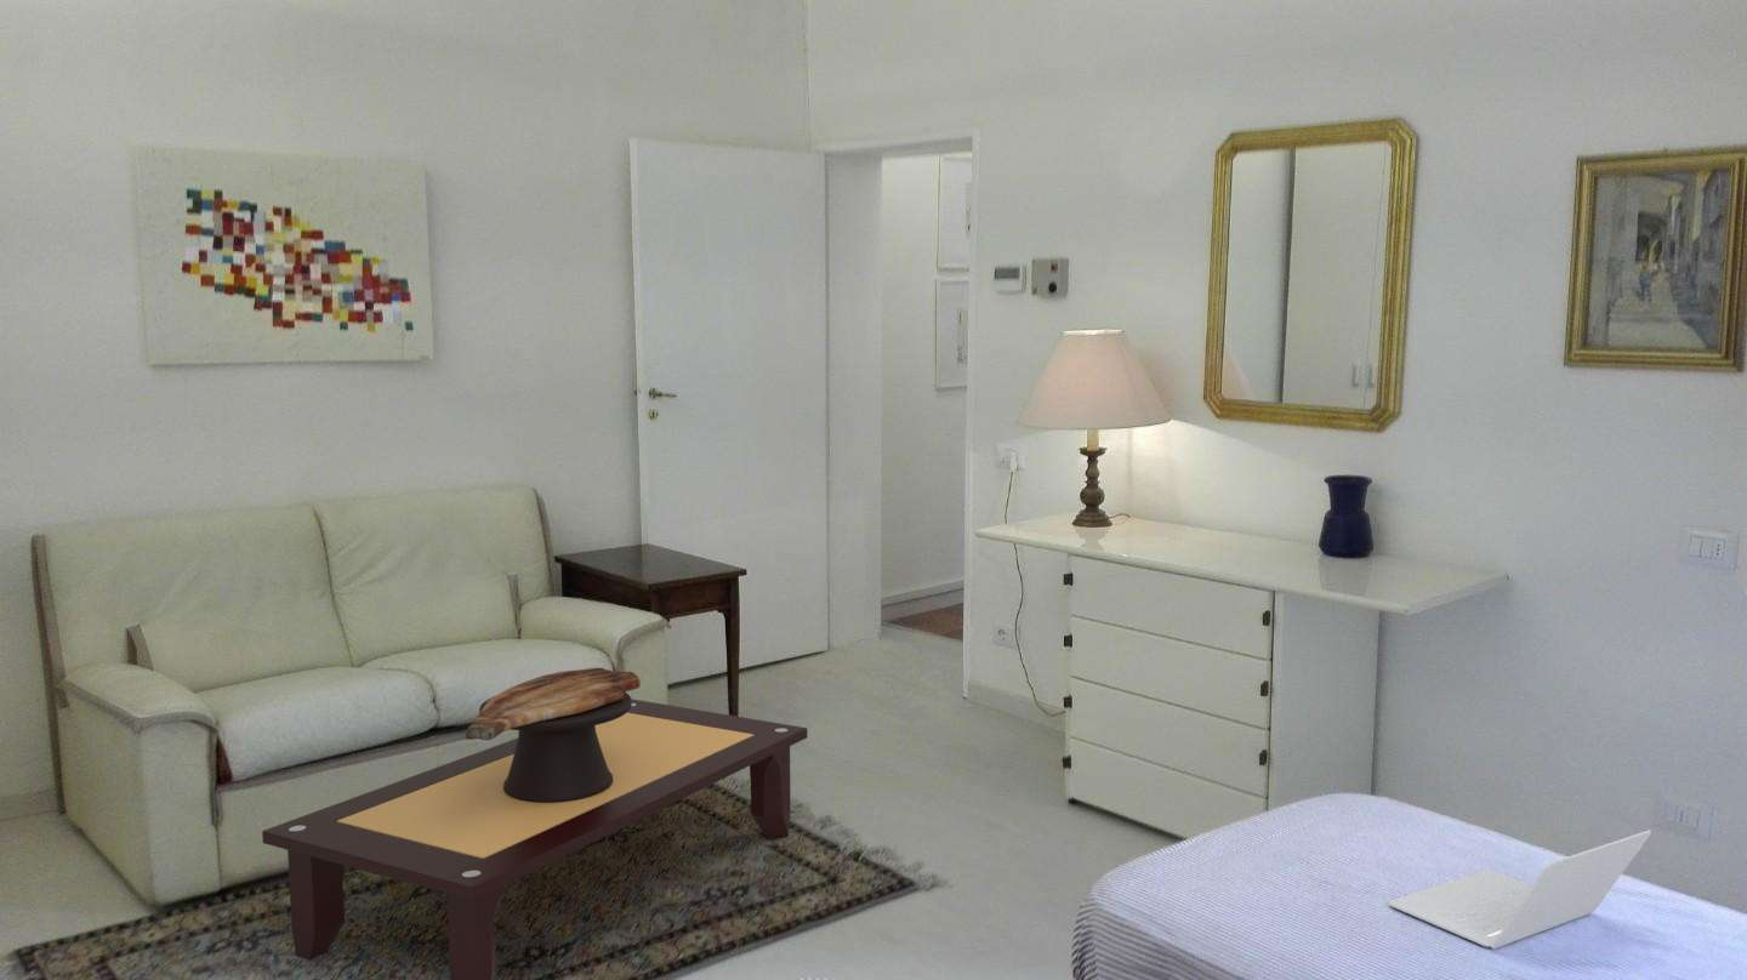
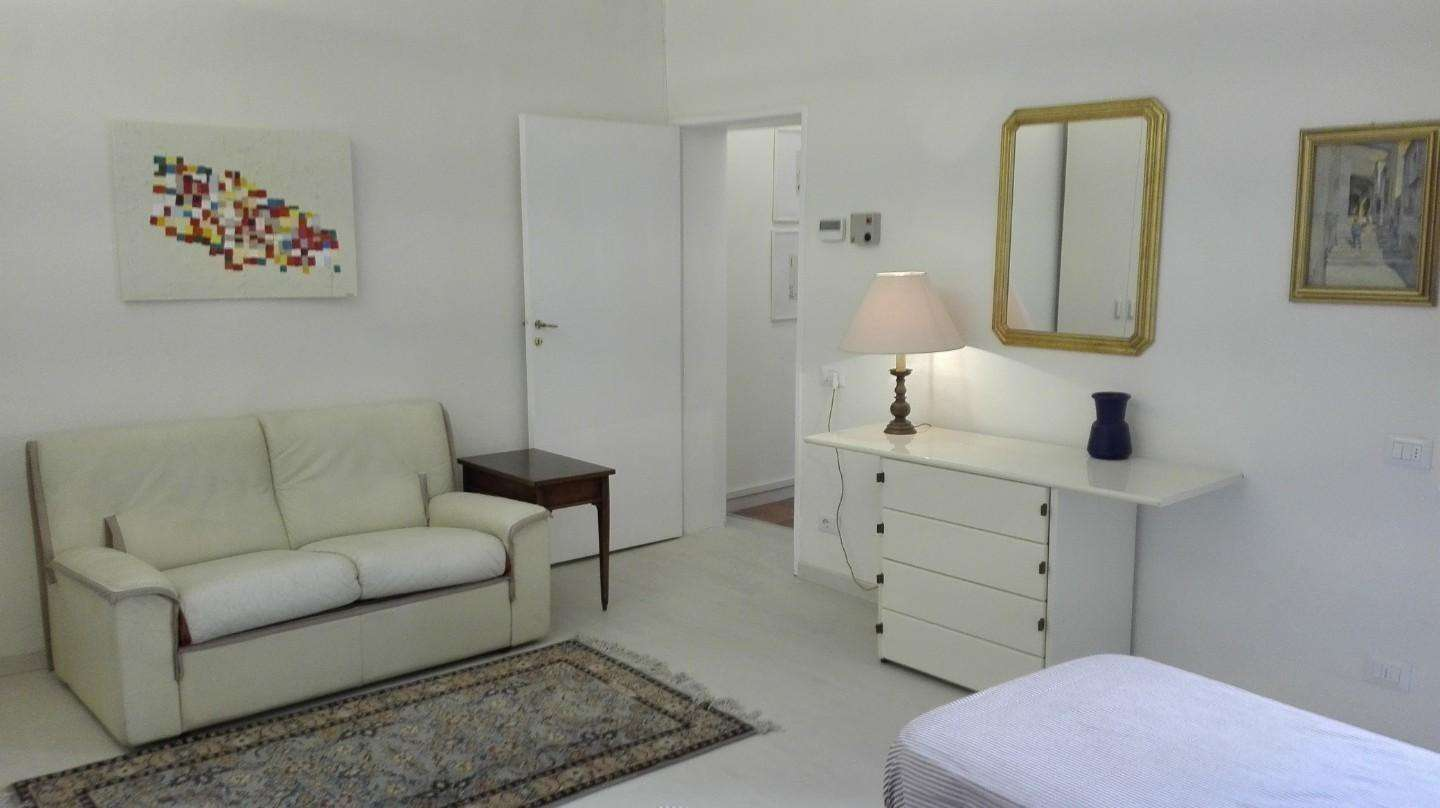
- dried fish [465,667,642,803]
- laptop [1388,828,1652,950]
- coffee table [261,699,808,980]
